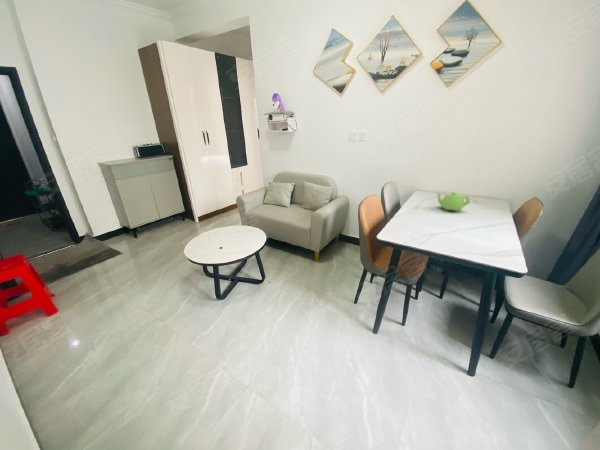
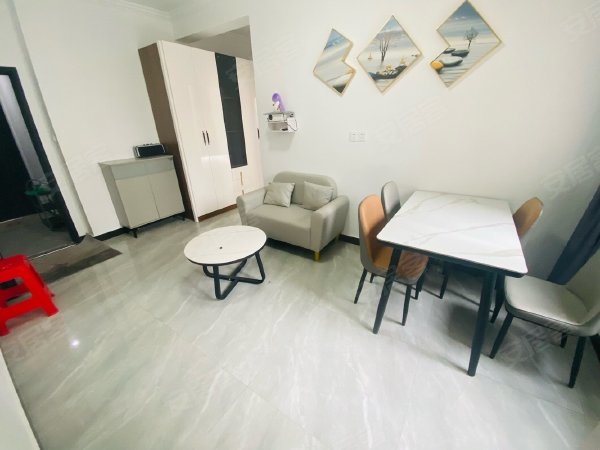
- teapot [435,190,471,212]
